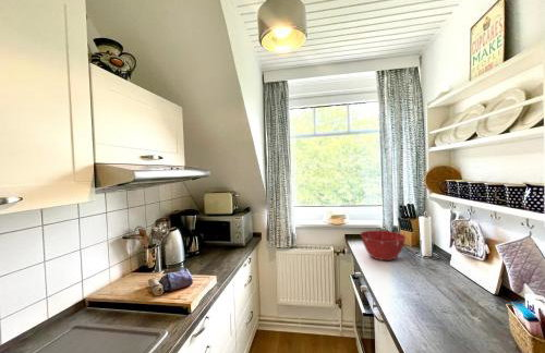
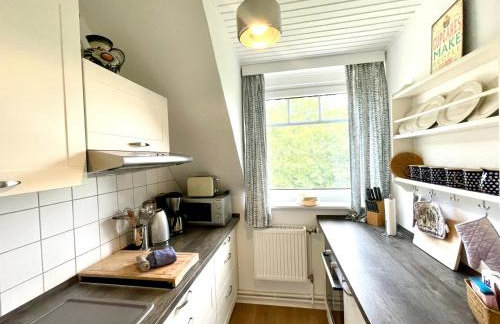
- mixing bowl [360,230,407,261]
